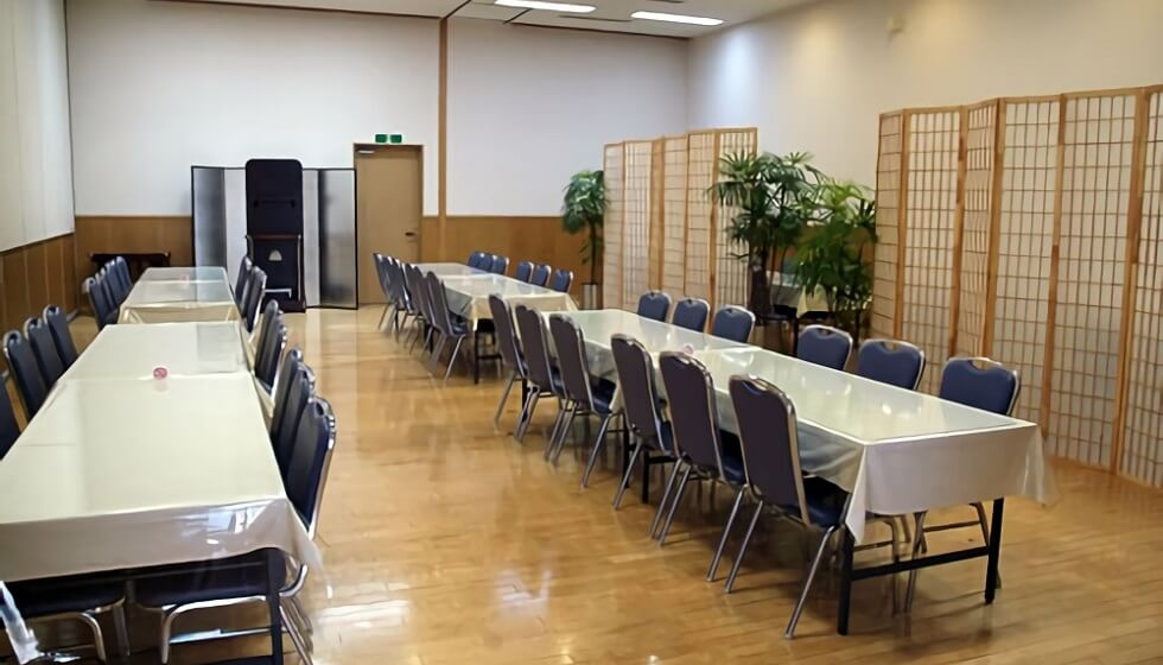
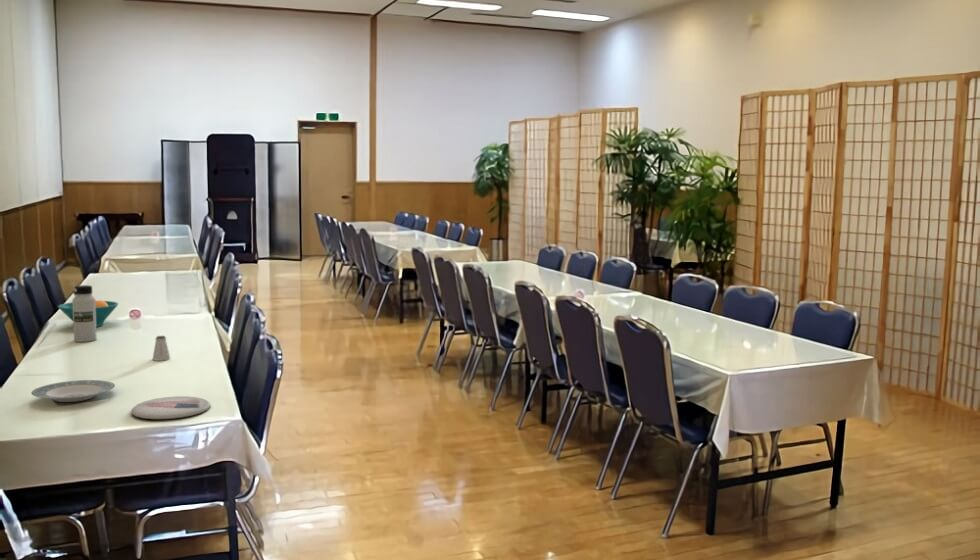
+ fruit bowl [57,296,119,328]
+ plate [130,395,212,420]
+ saltshaker [151,335,171,362]
+ plate [30,379,116,403]
+ water bottle [71,284,98,343]
